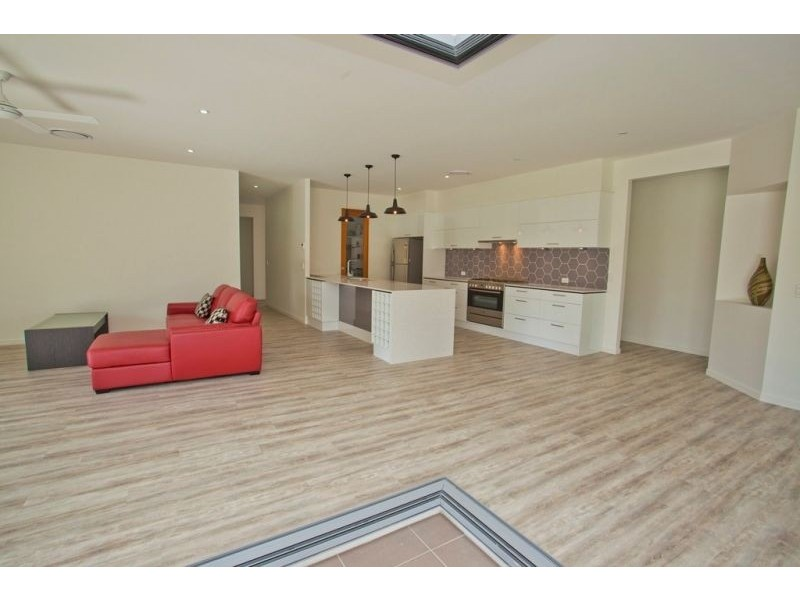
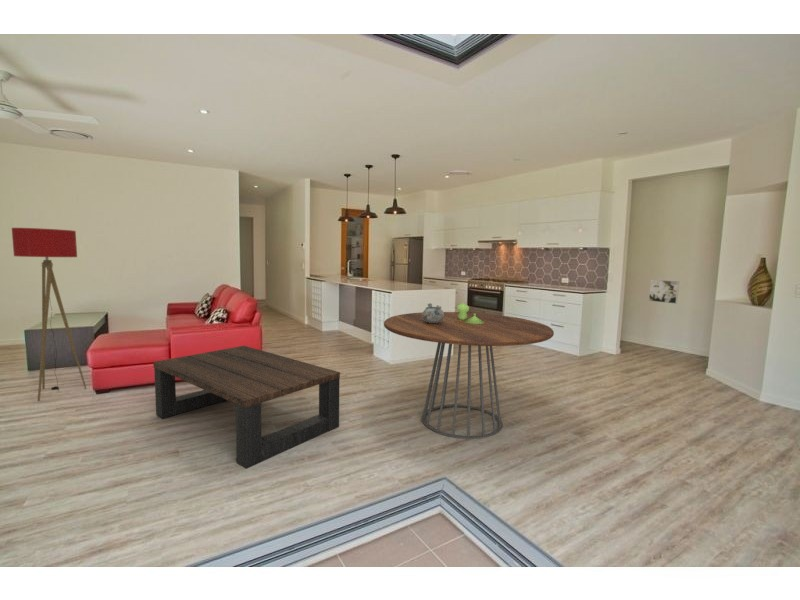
+ decorative bowl [422,302,444,323]
+ vase [456,301,484,324]
+ dining table [383,311,555,440]
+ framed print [648,279,680,305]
+ floor lamp [11,227,87,402]
+ coffee table [152,345,341,470]
